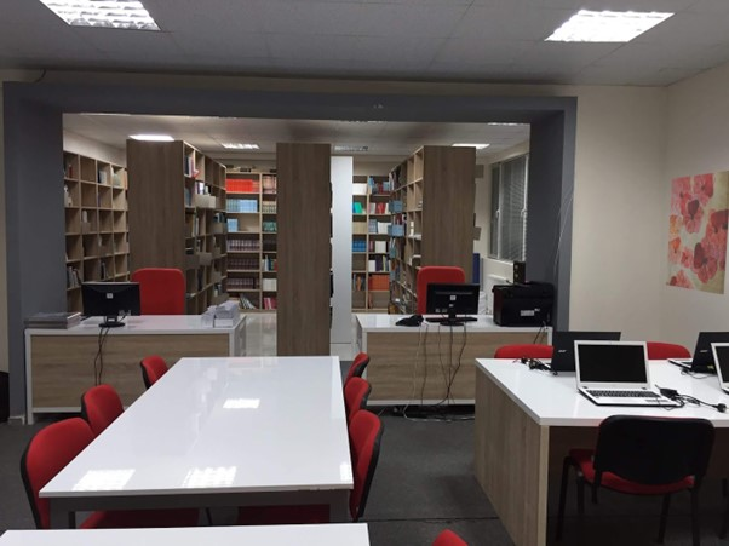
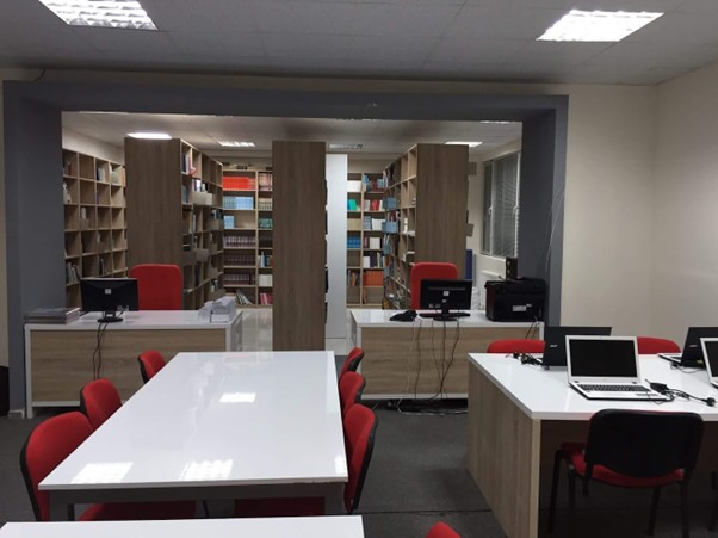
- wall art [665,169,729,295]
